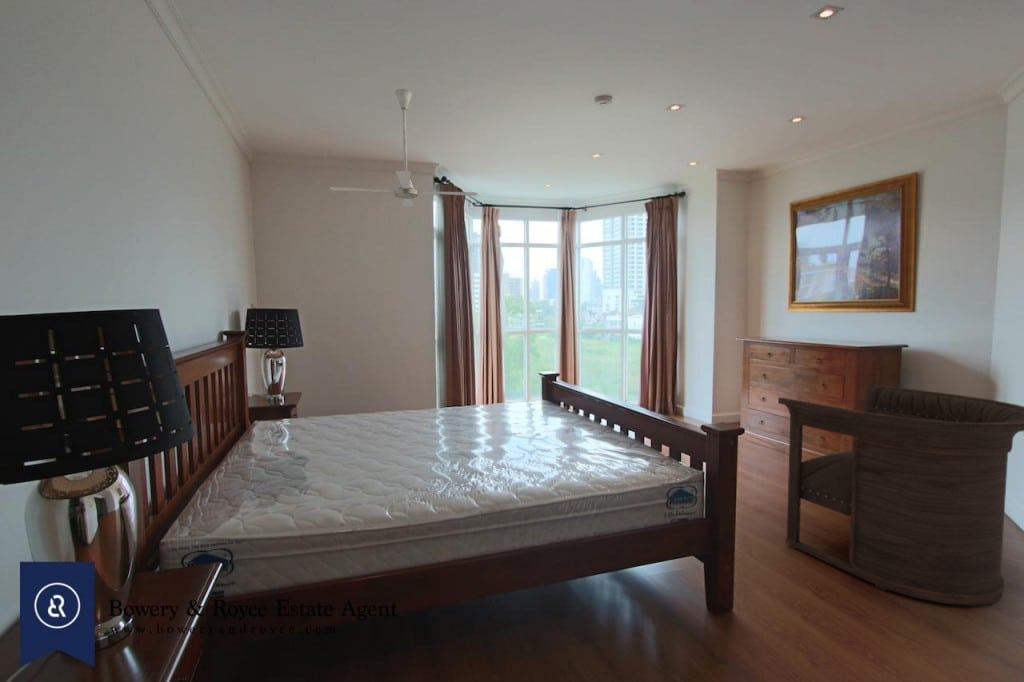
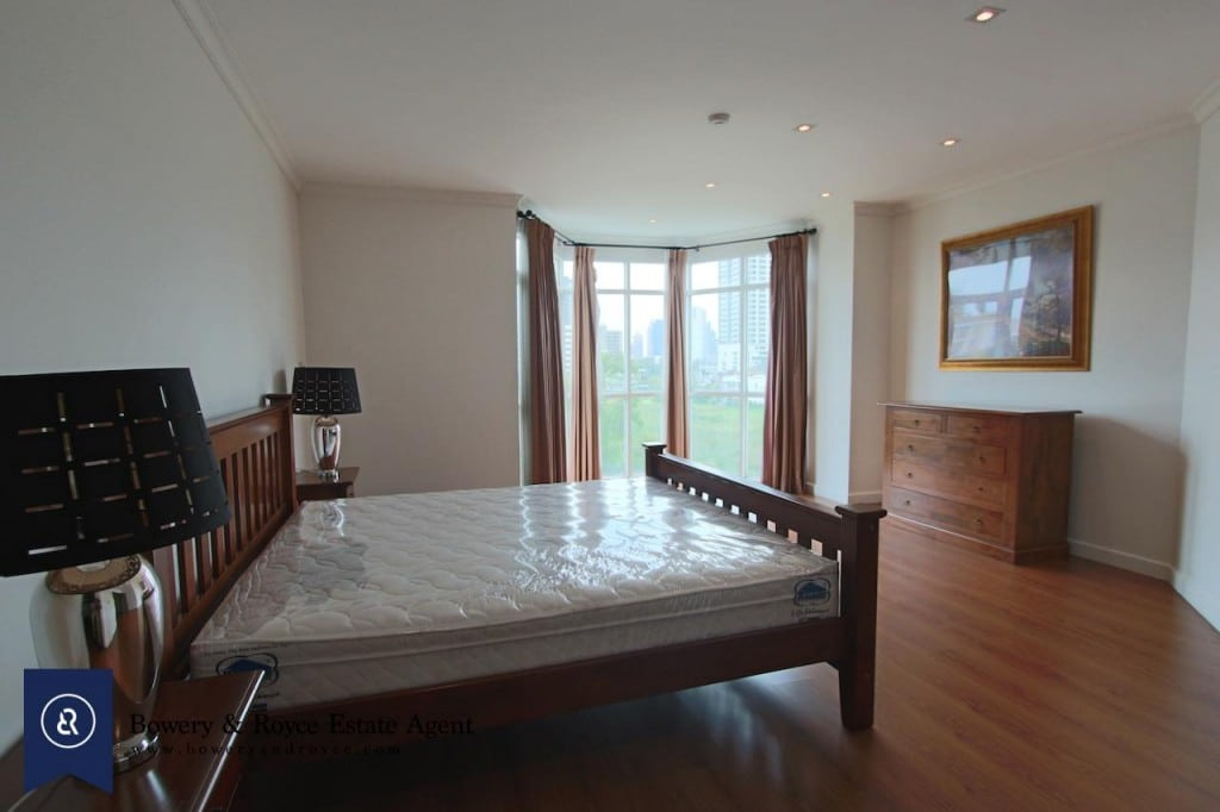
- ceiling fan [329,88,479,208]
- armchair [777,384,1024,607]
